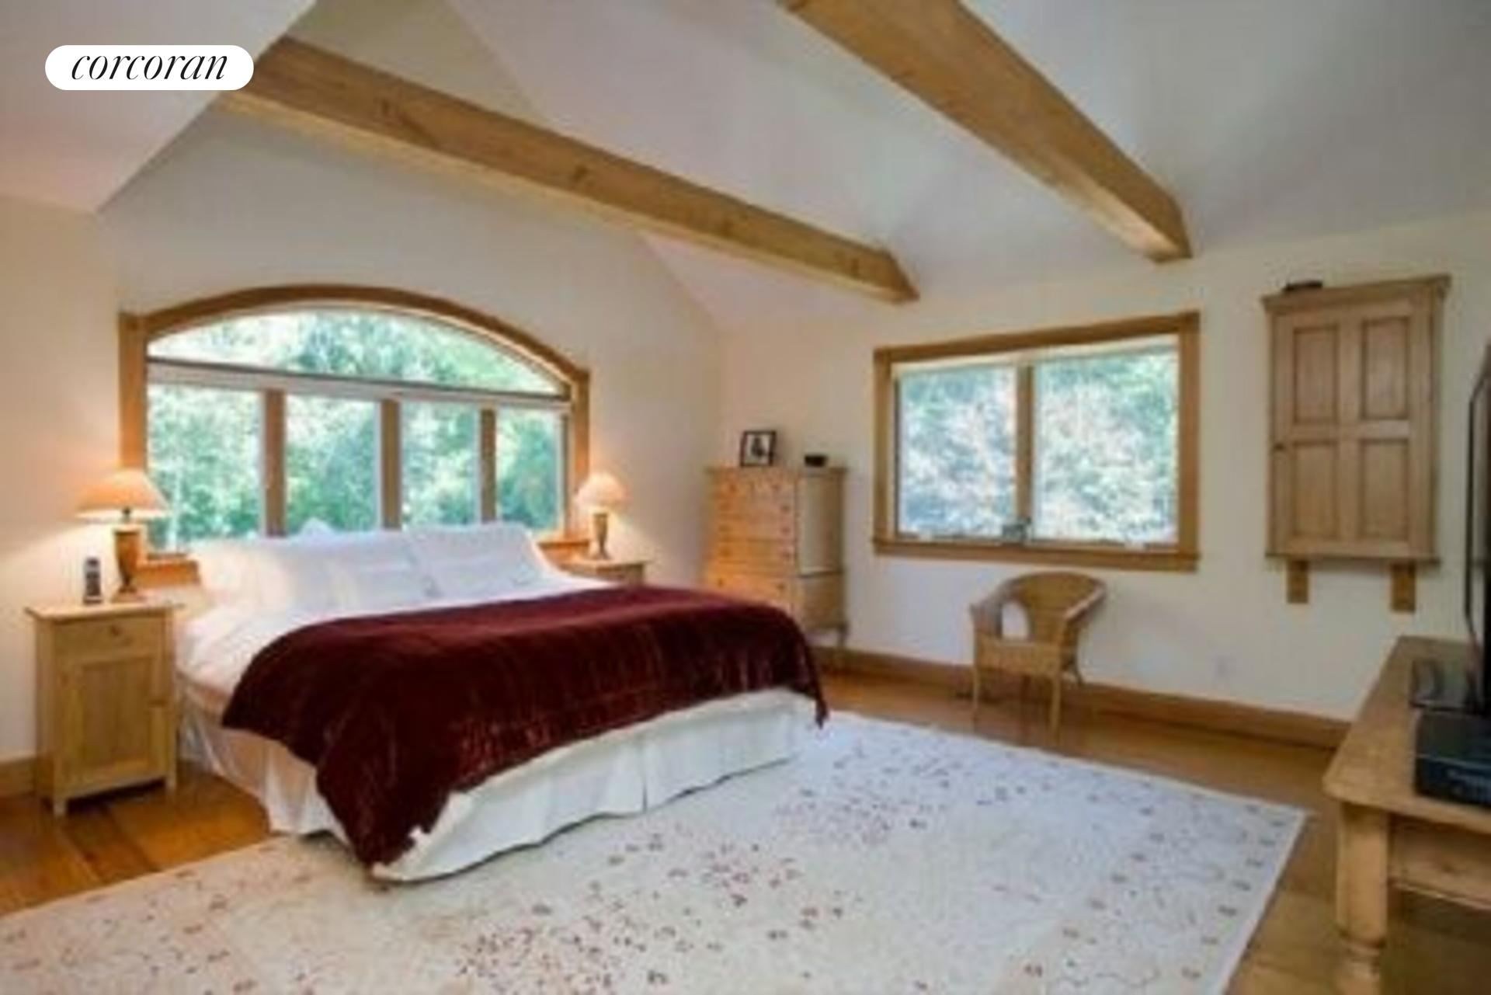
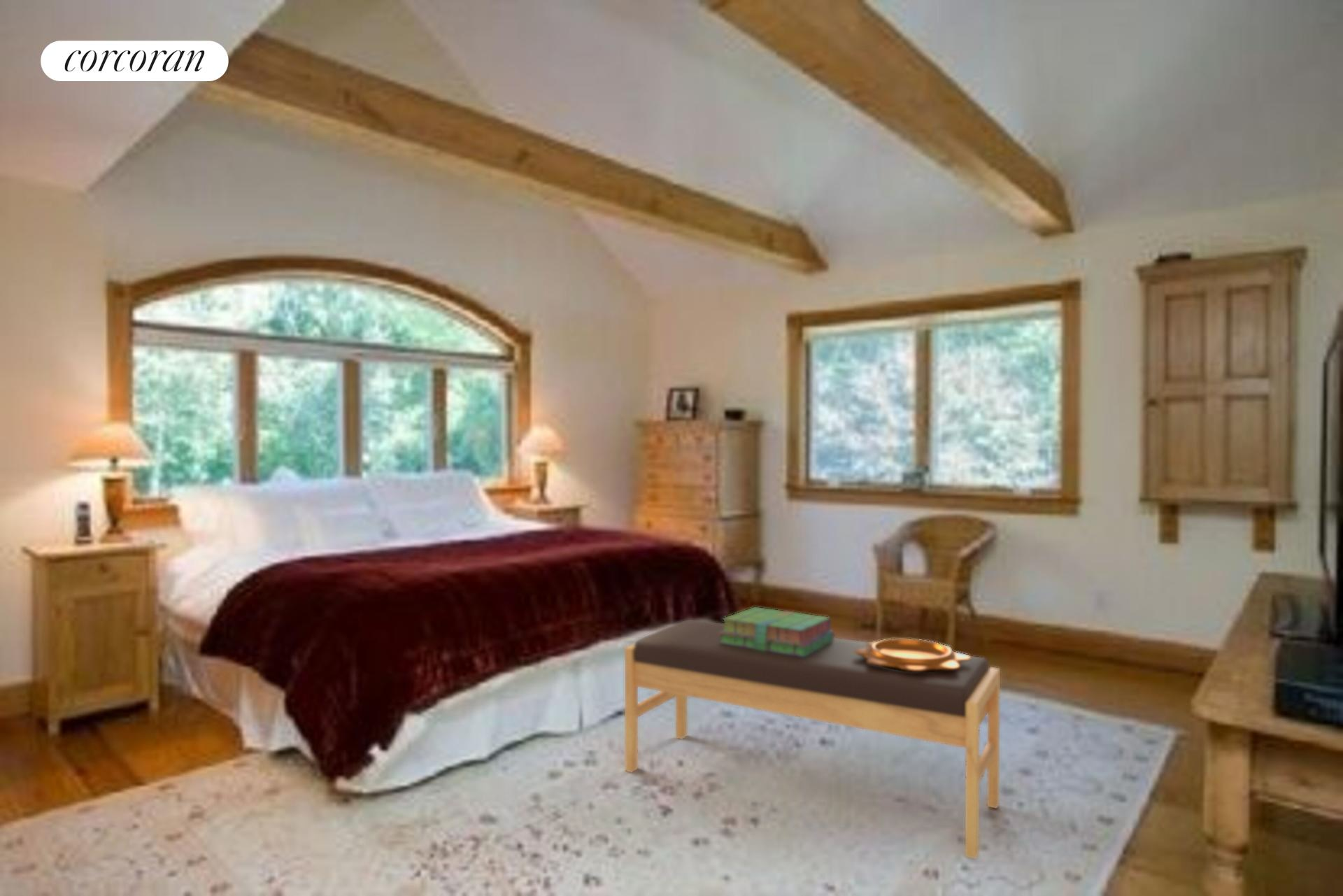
+ stack of books [719,606,834,657]
+ bench [624,619,1001,860]
+ decorative bowl [854,638,972,671]
